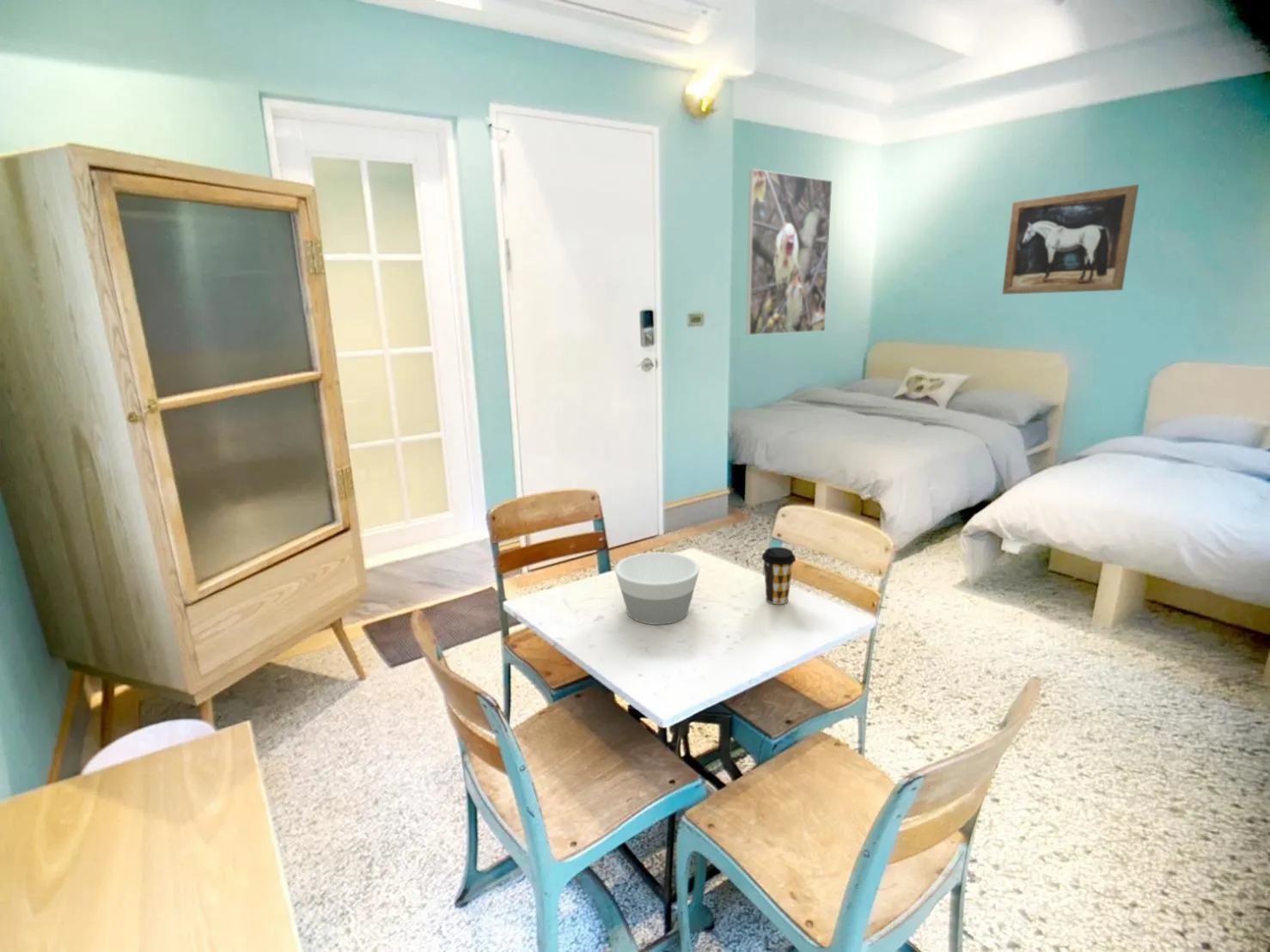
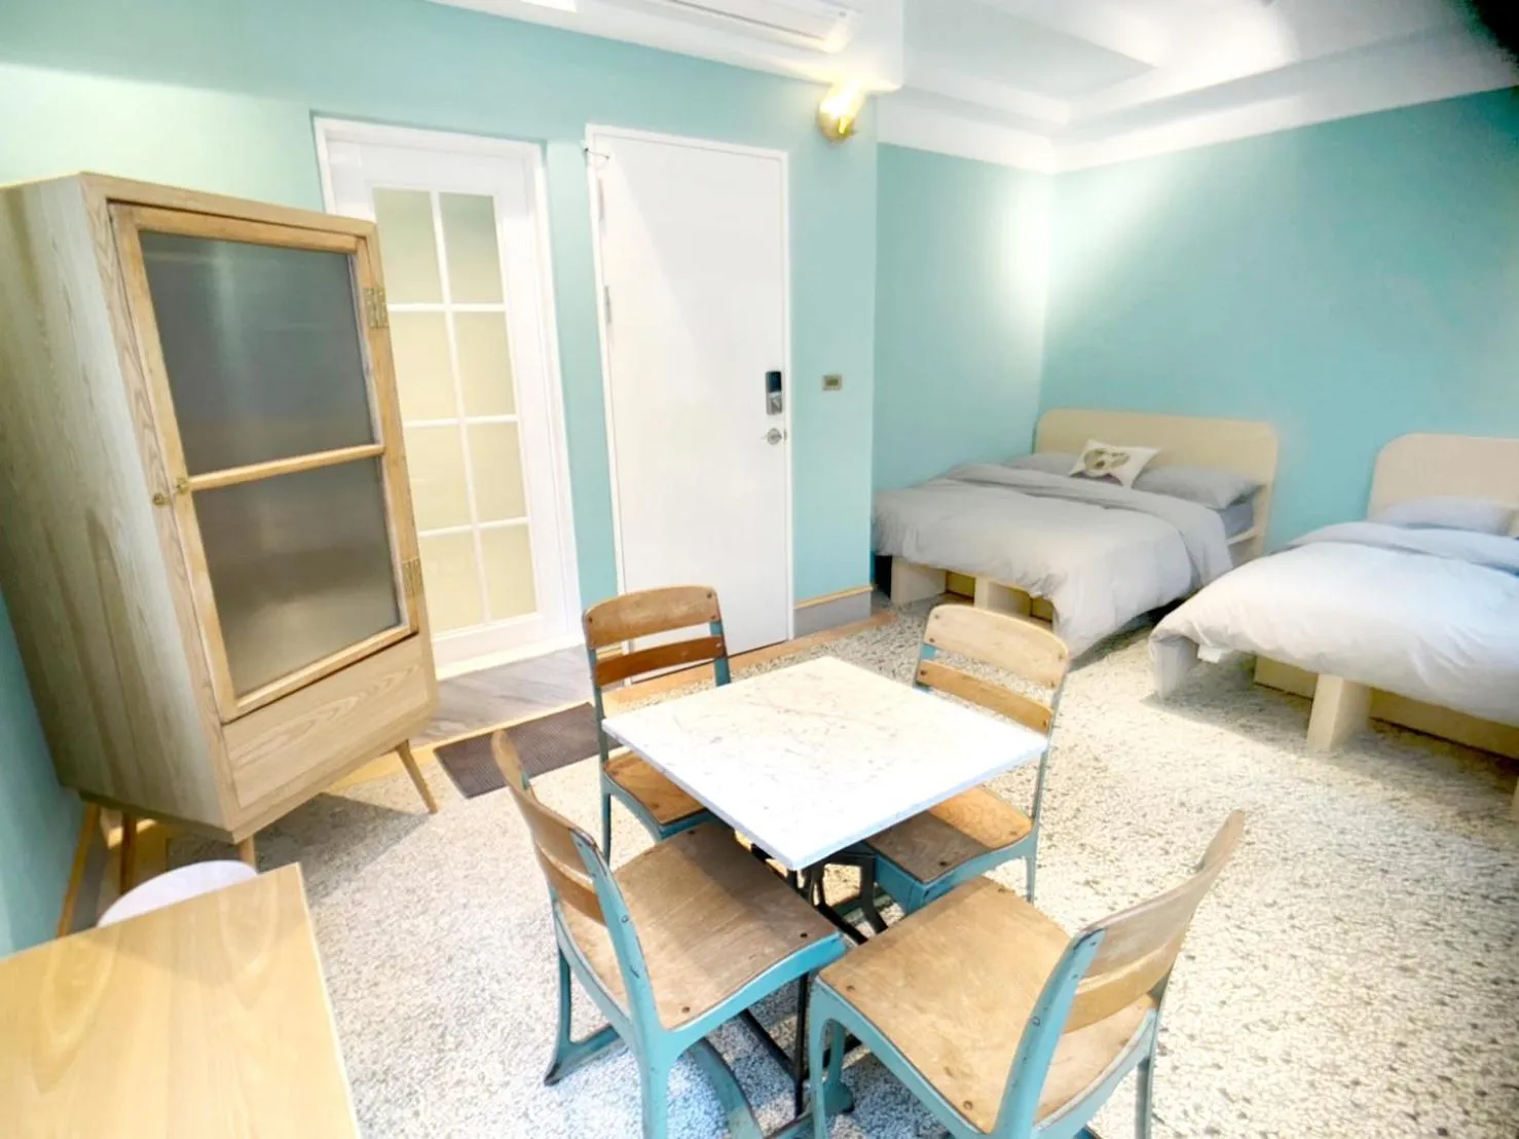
- bowl [614,552,700,626]
- coffee cup [761,546,797,605]
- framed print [746,168,833,336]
- wall art [1001,184,1139,296]
